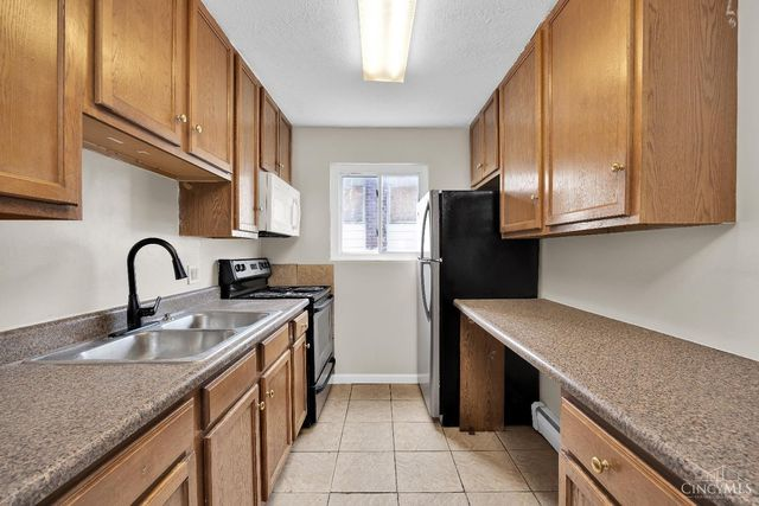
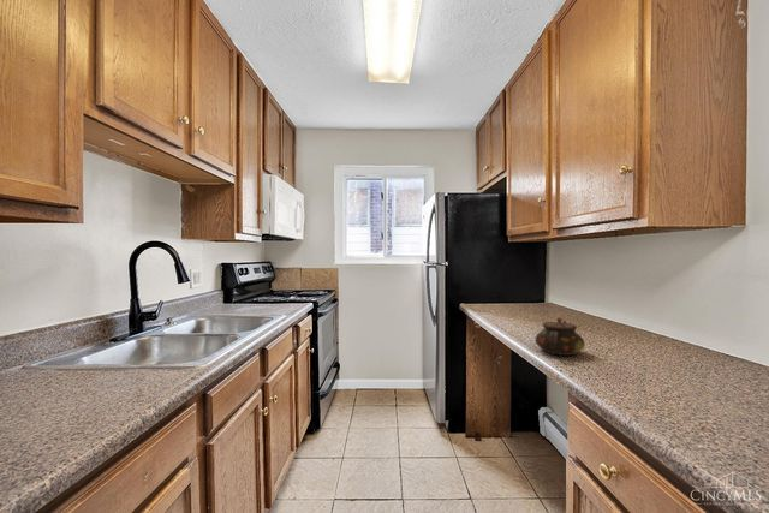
+ teapot [533,316,586,357]
